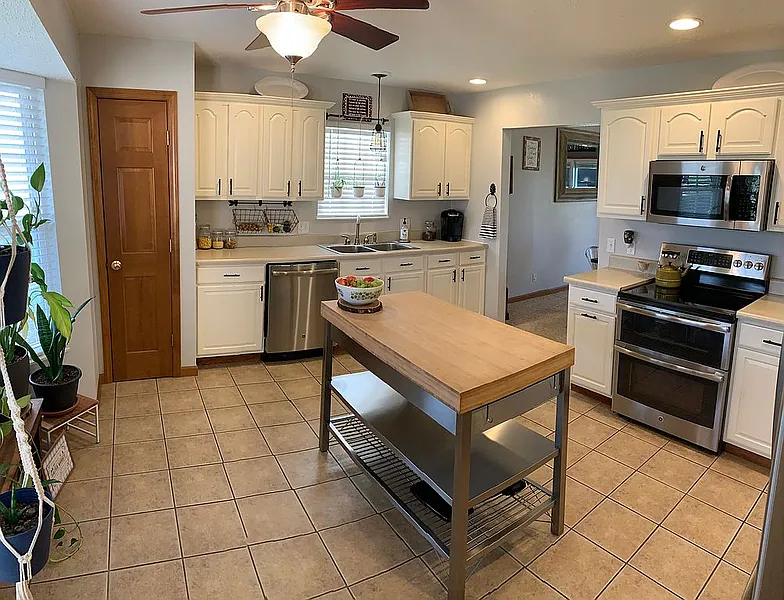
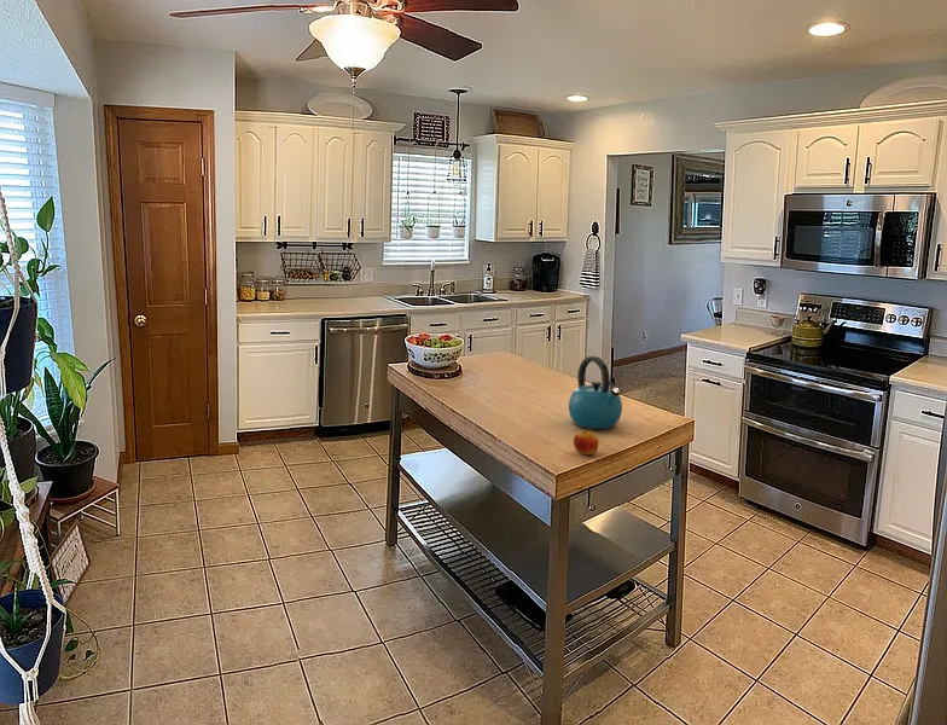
+ kettle [568,355,623,430]
+ apple [573,428,599,456]
